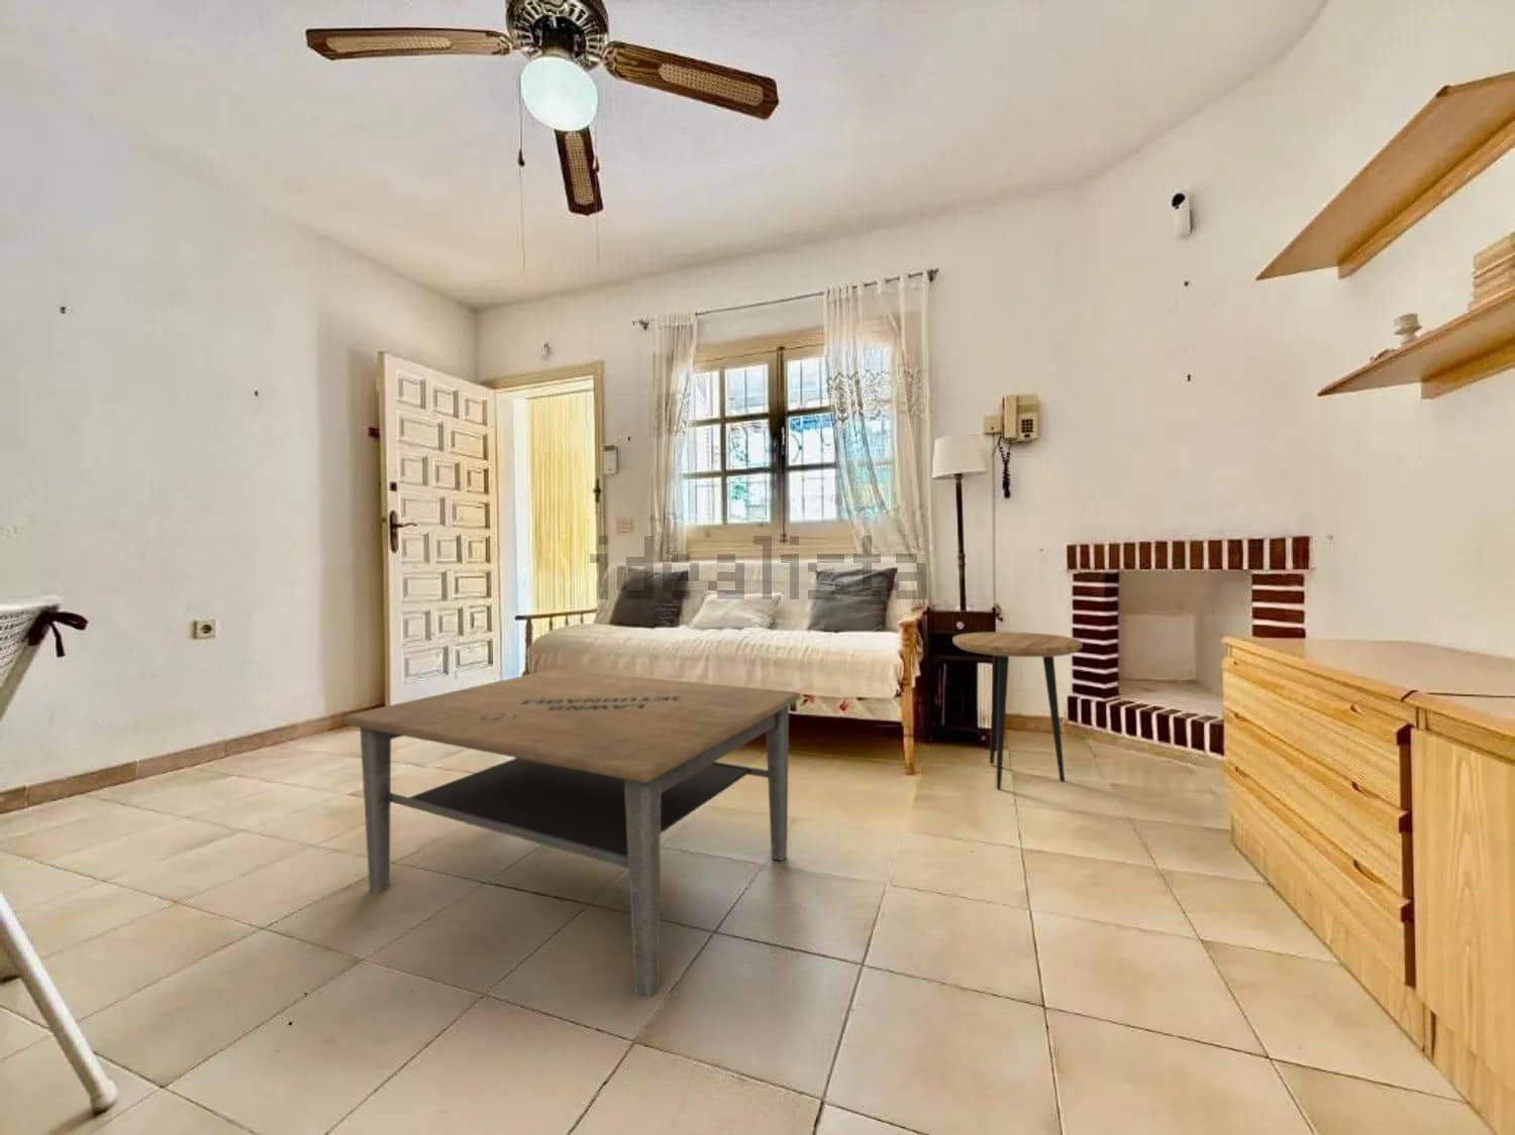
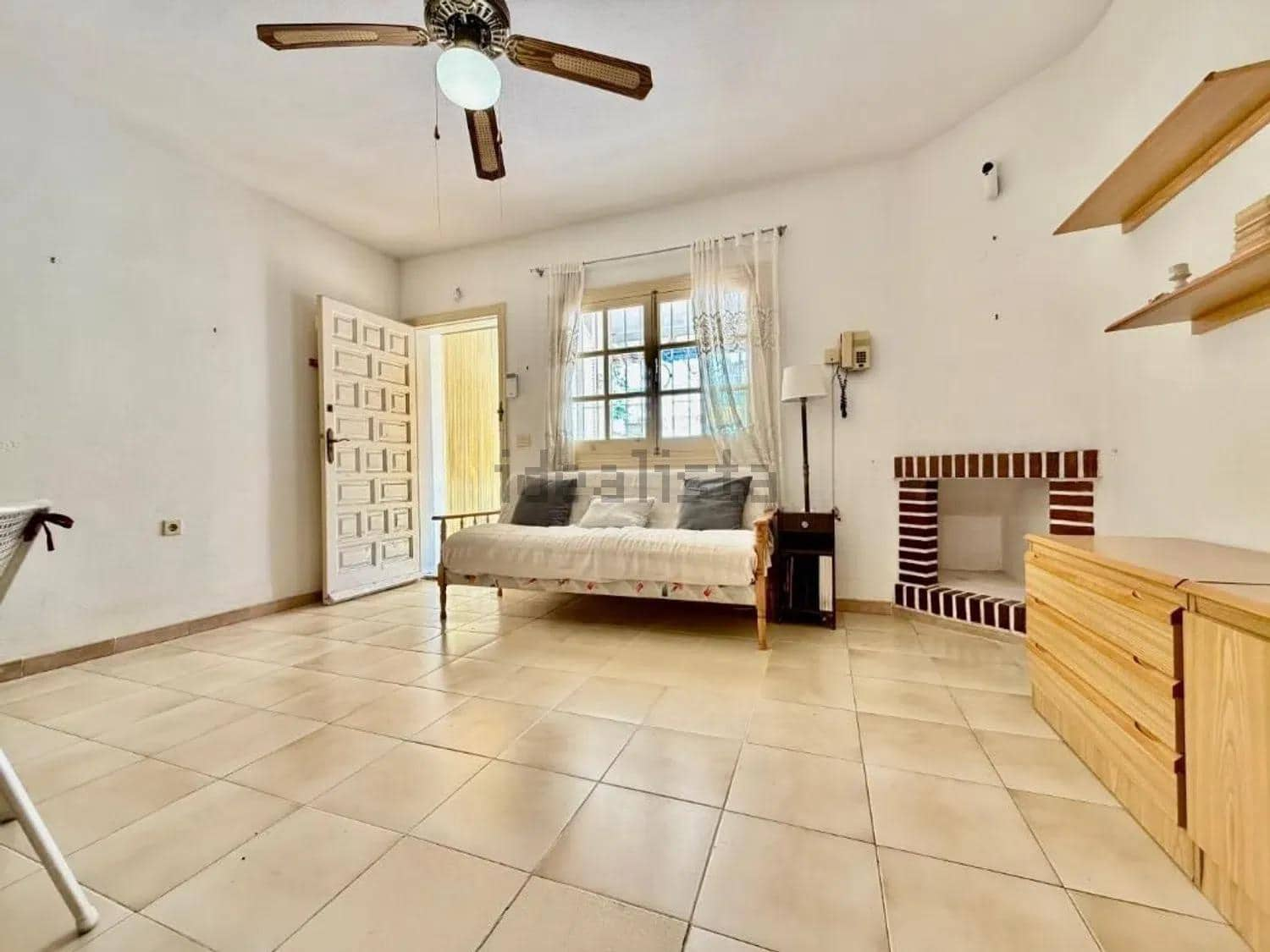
- side table [952,631,1083,790]
- coffee table [342,668,800,1000]
